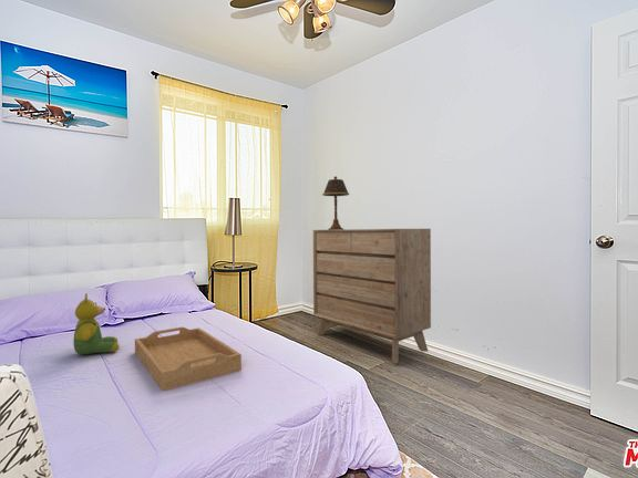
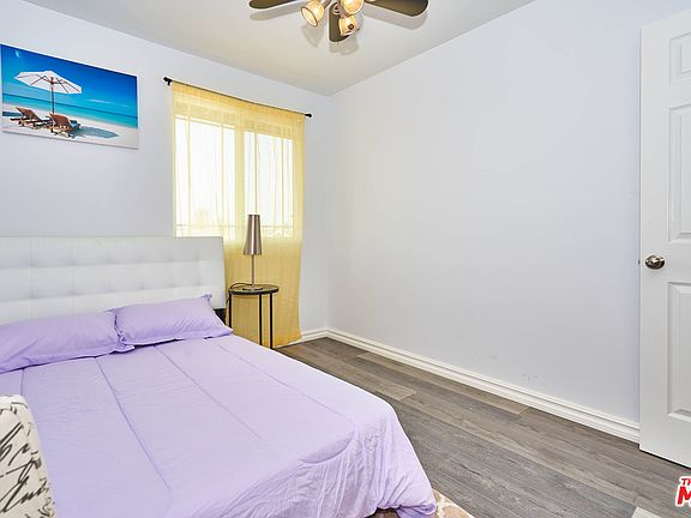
- table lamp [321,175,350,230]
- serving tray [134,325,243,392]
- teddy bear [72,292,120,355]
- dresser [312,228,432,364]
